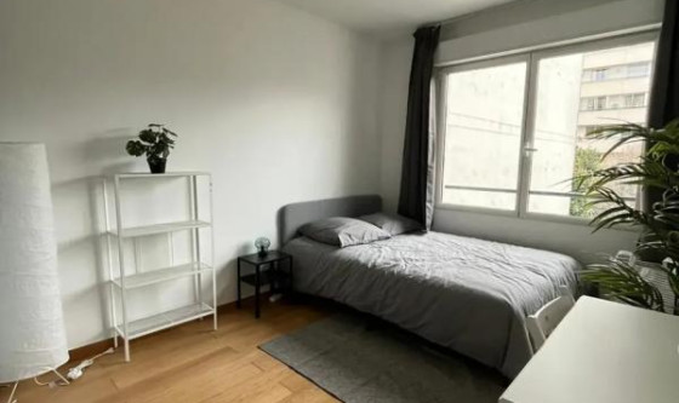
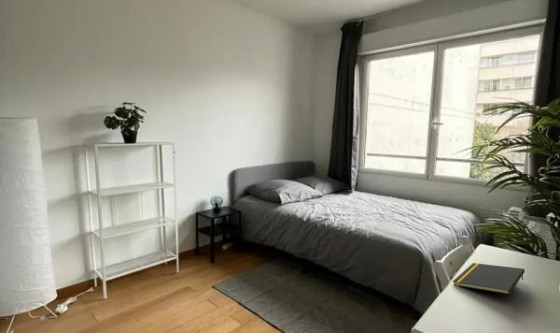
+ notepad [452,262,526,295]
